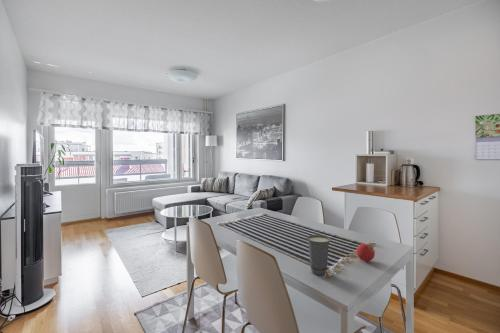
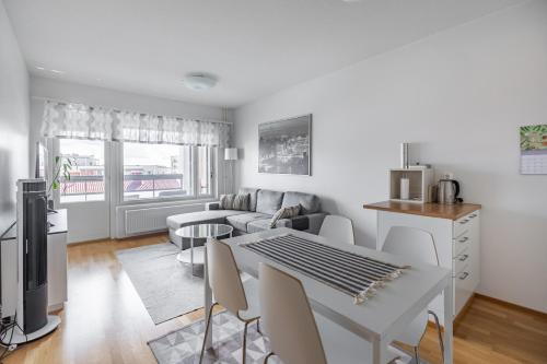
- cup [305,234,332,276]
- fruit [355,243,376,262]
